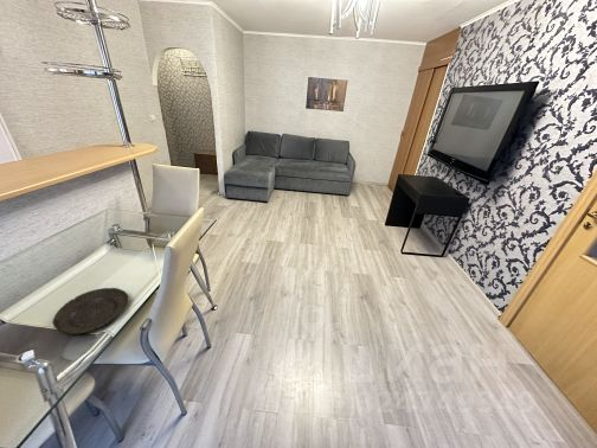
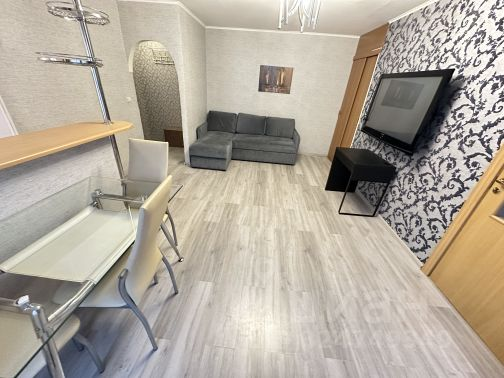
- tart tin [51,287,129,335]
